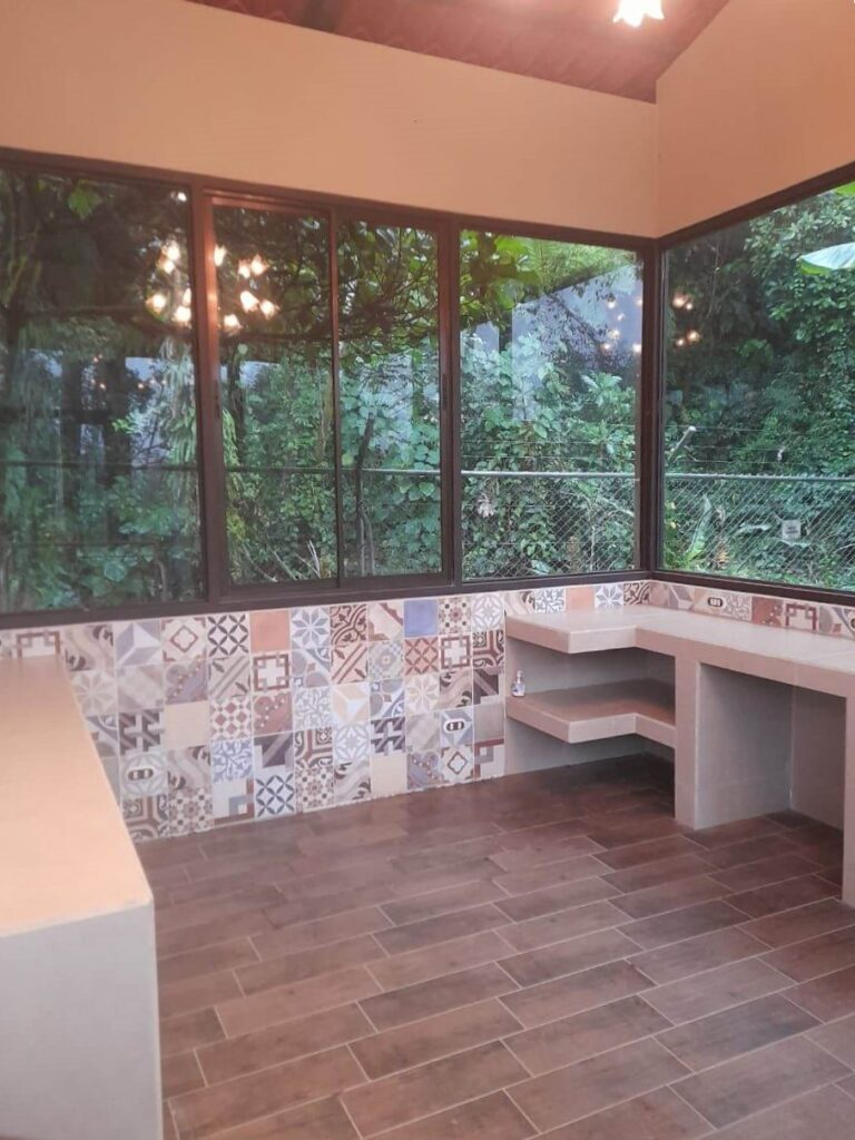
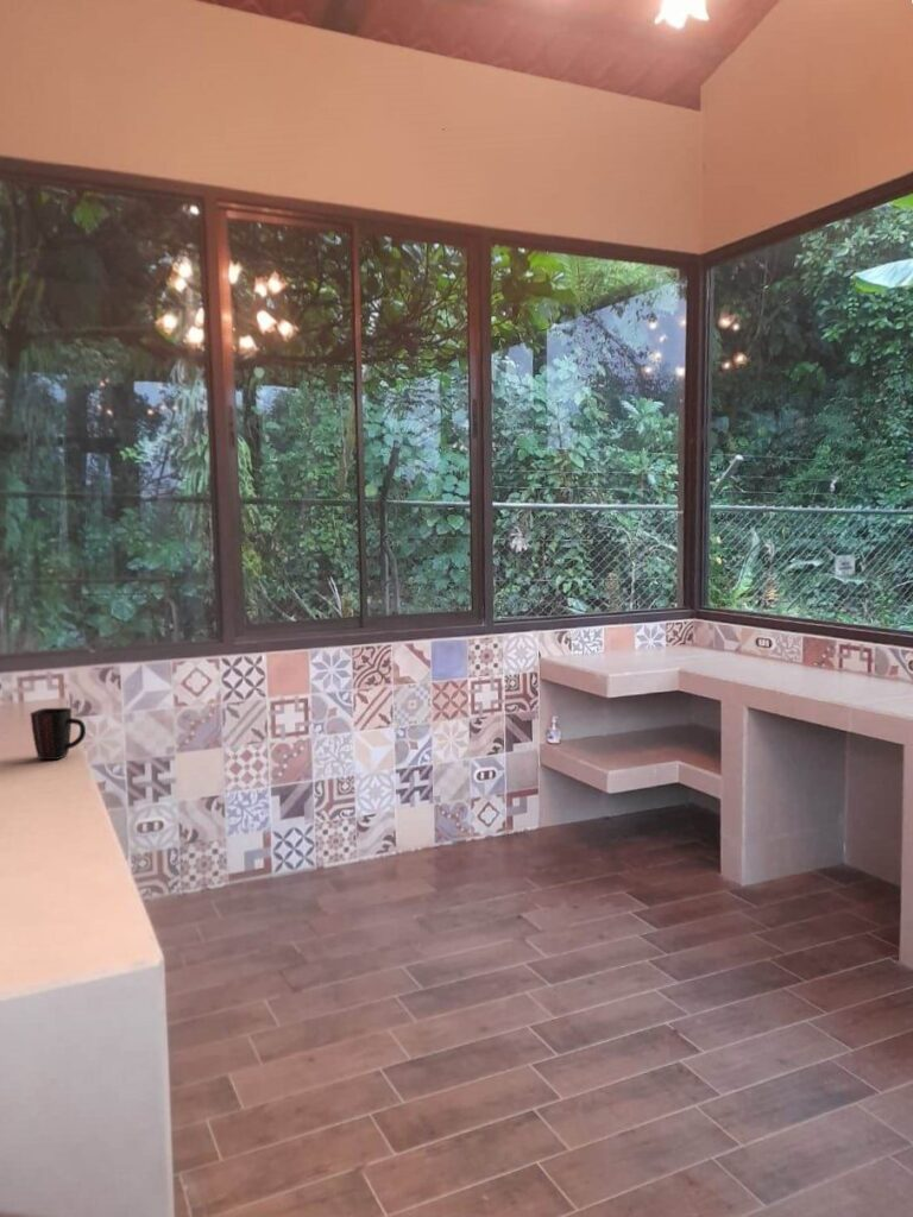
+ mug [29,707,87,761]
